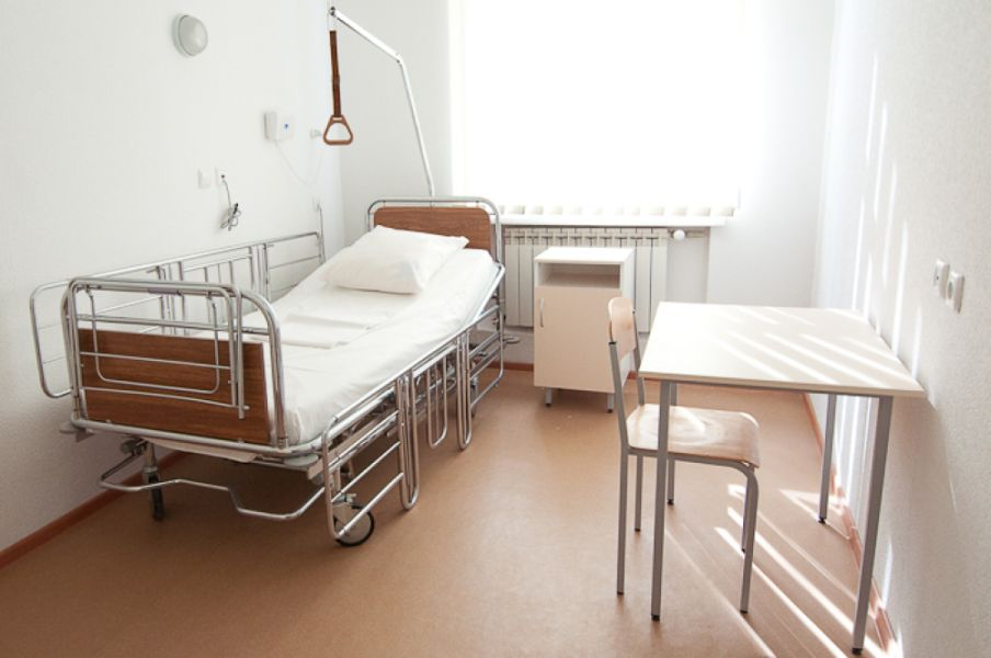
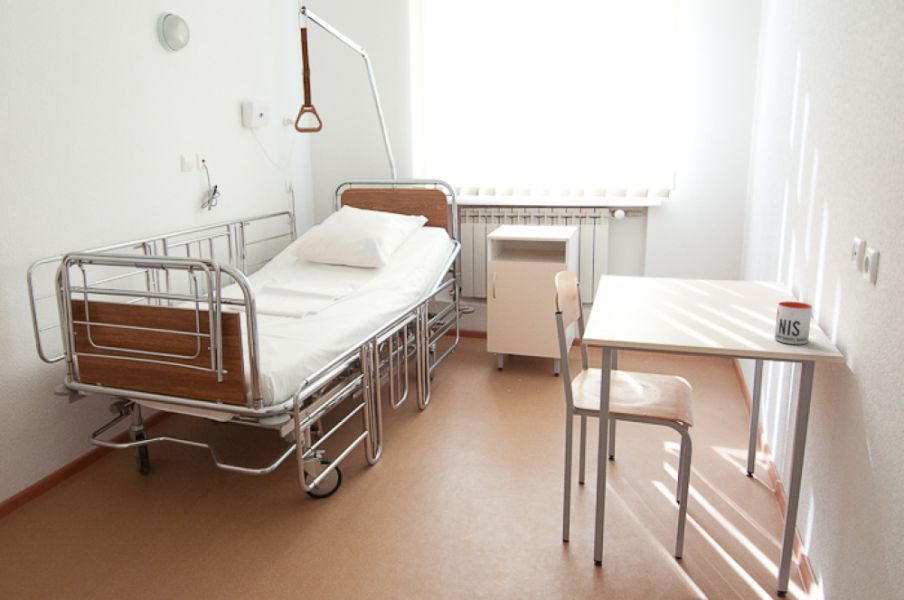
+ mug [774,301,813,345]
